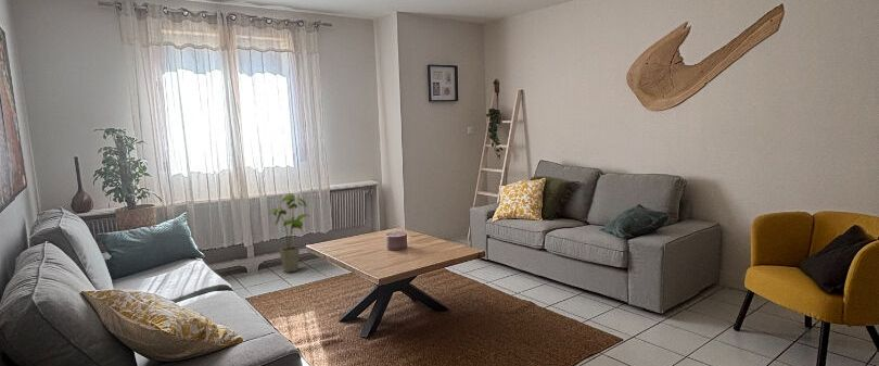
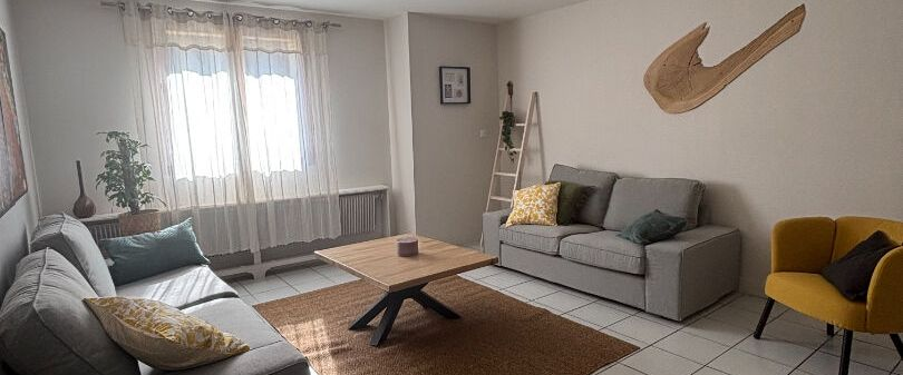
- house plant [268,193,310,274]
